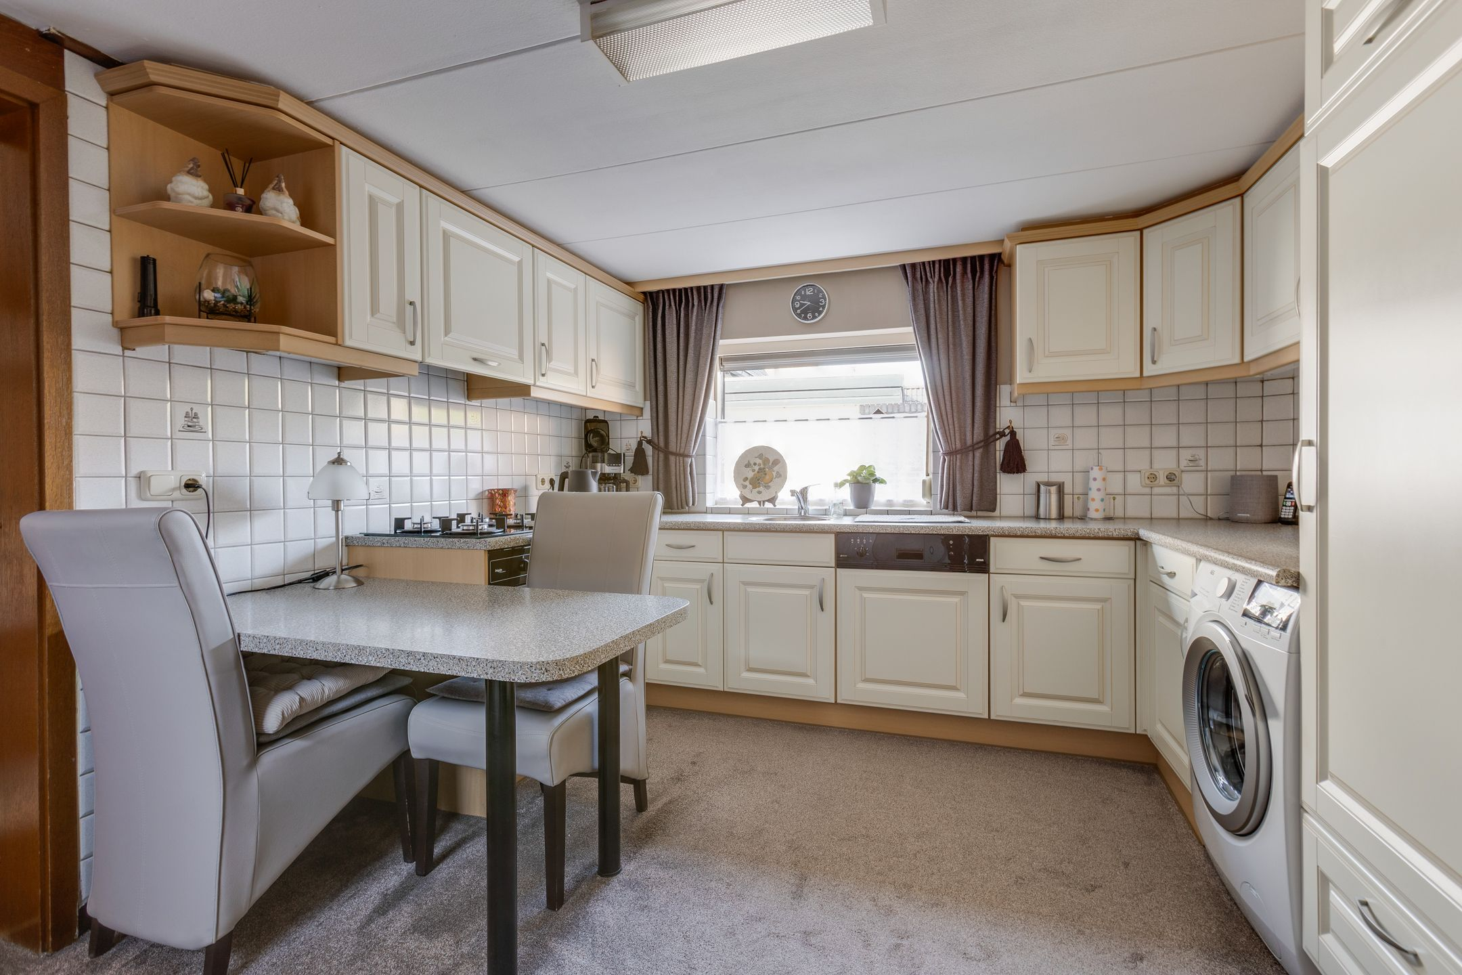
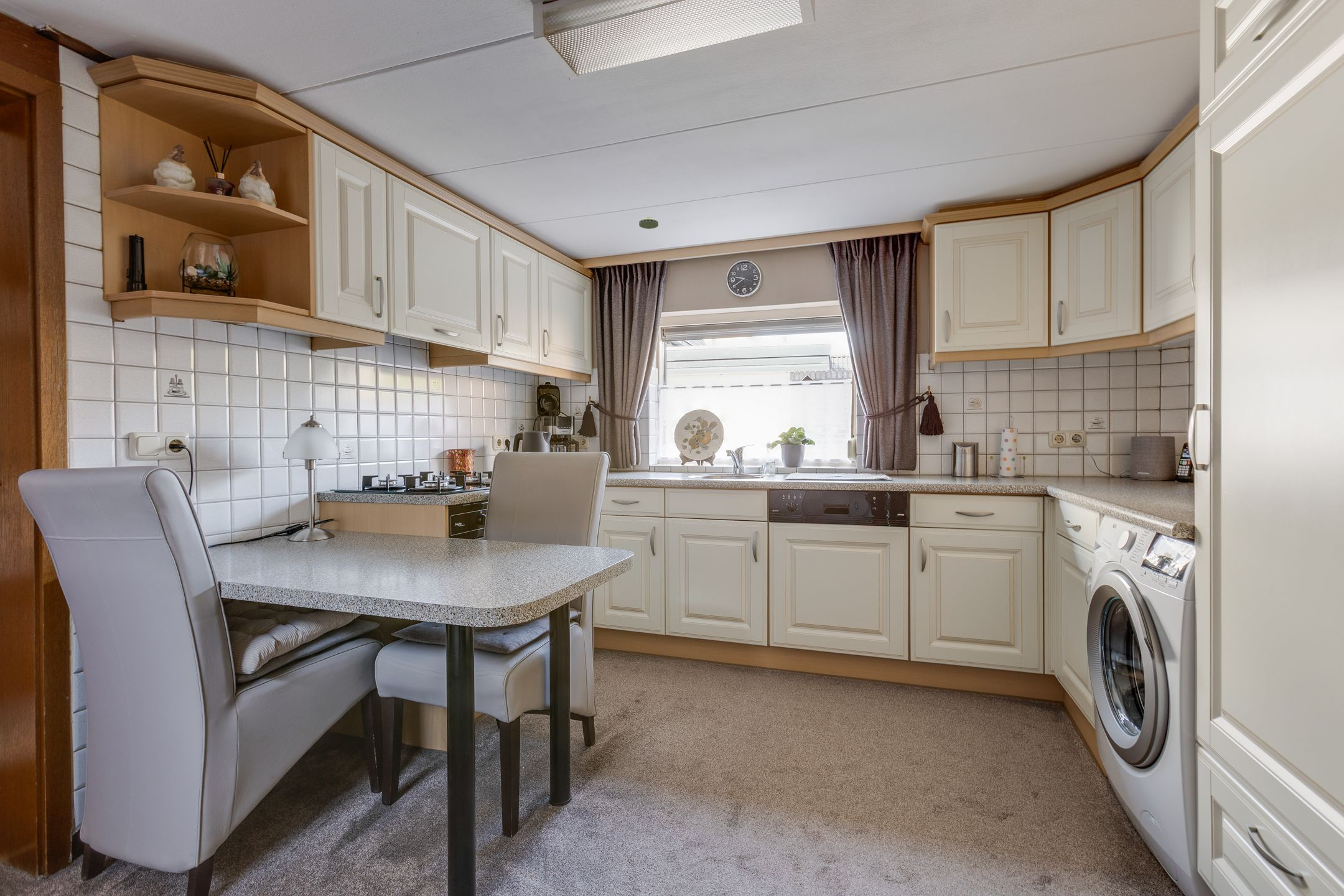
+ smoke detector [638,217,659,230]
